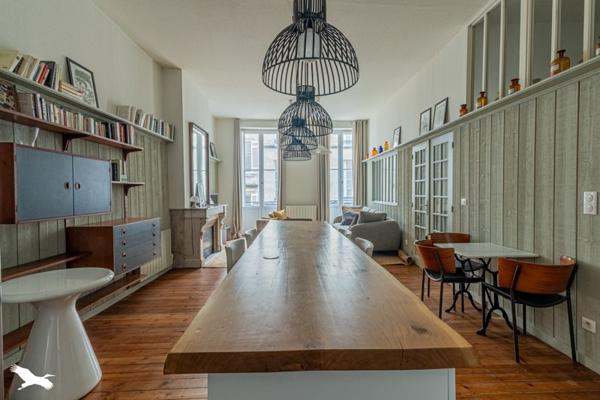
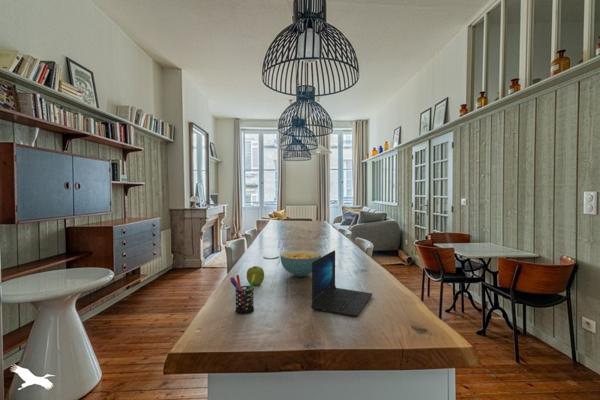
+ fruit [246,265,265,286]
+ laptop [310,250,373,317]
+ cereal bowl [279,250,322,277]
+ pen holder [229,274,255,315]
